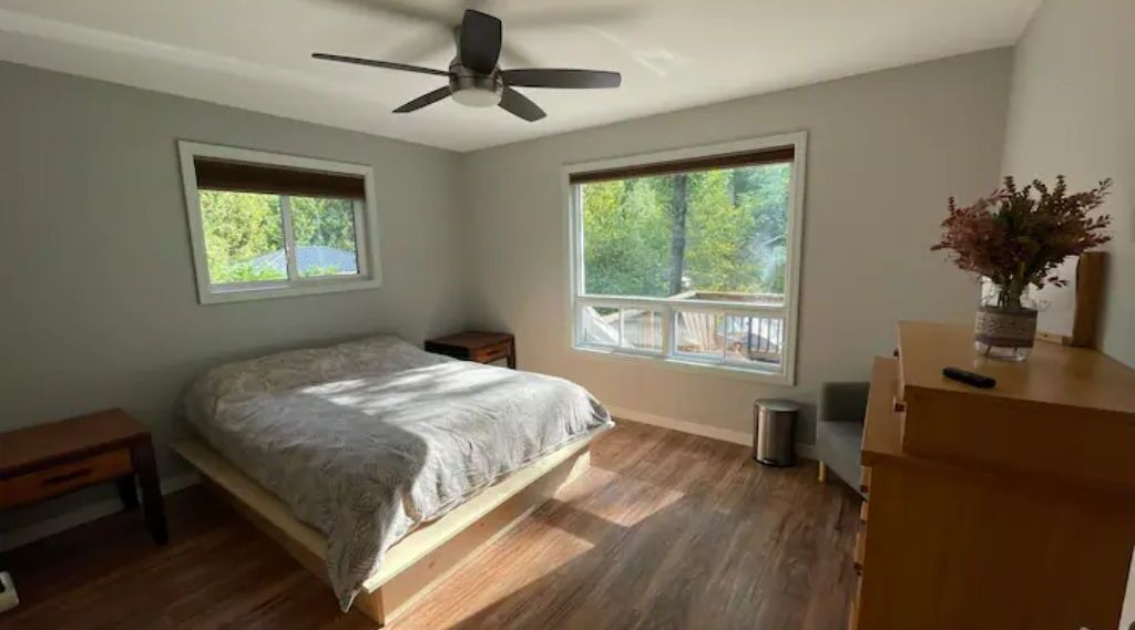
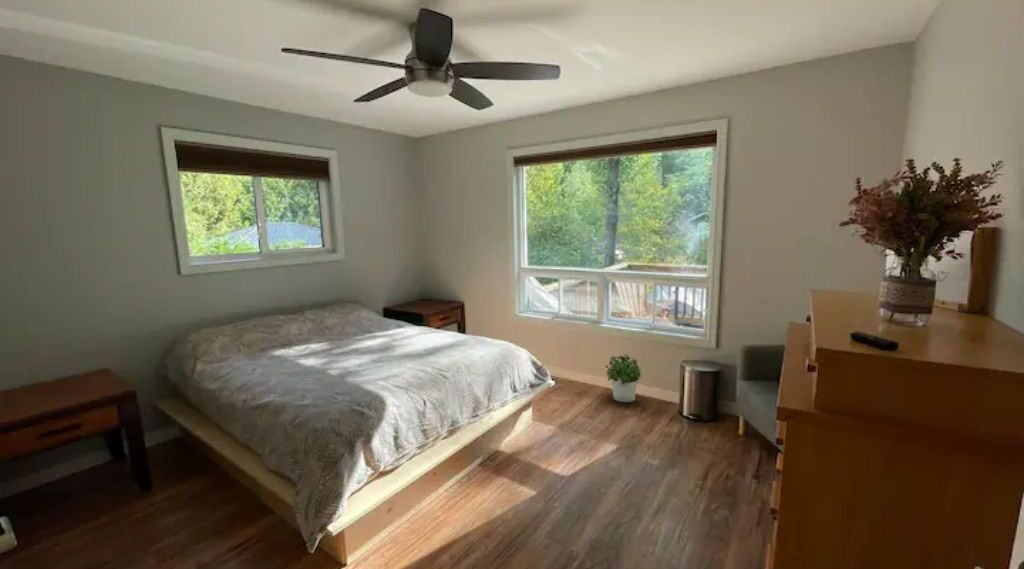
+ potted plant [604,353,642,403]
